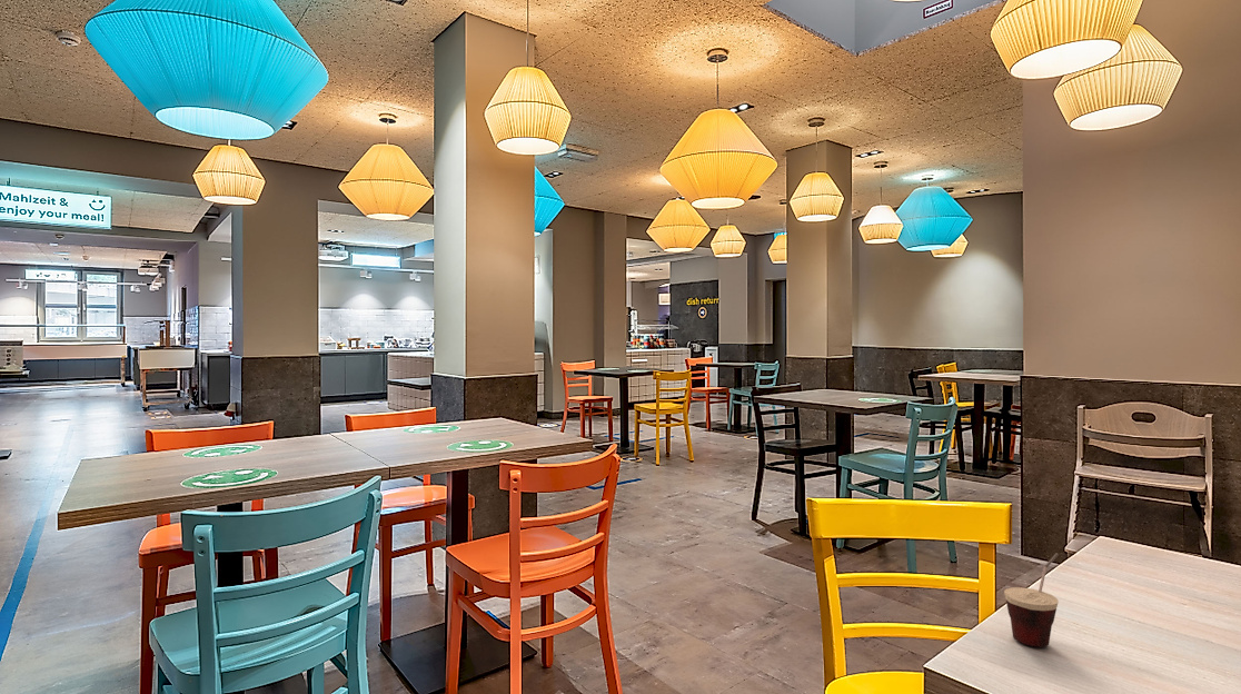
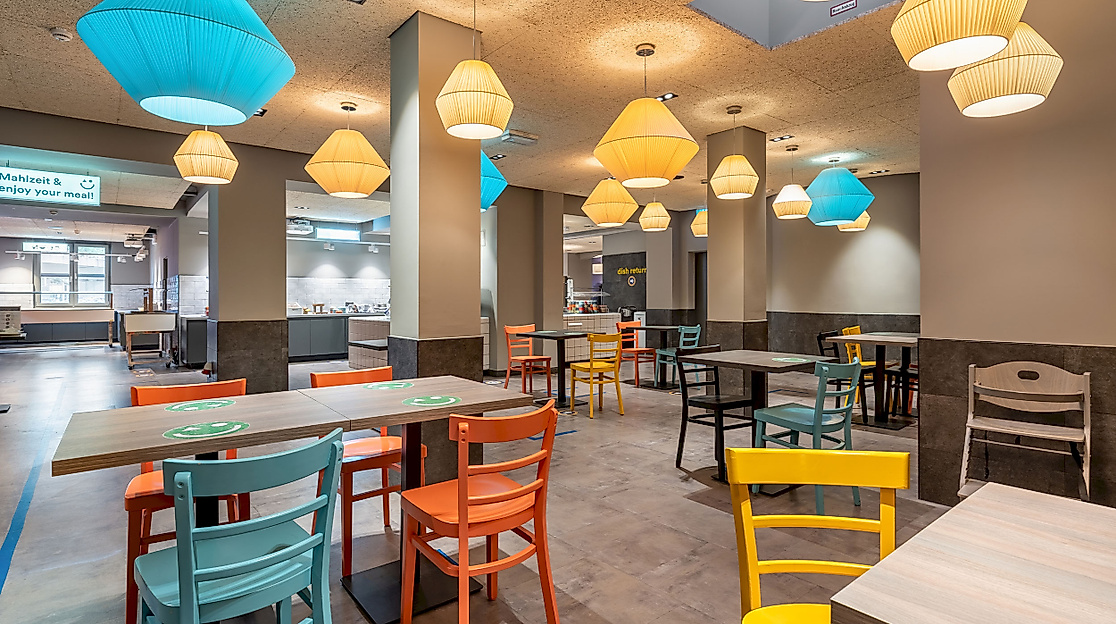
- cup [1003,552,1060,647]
